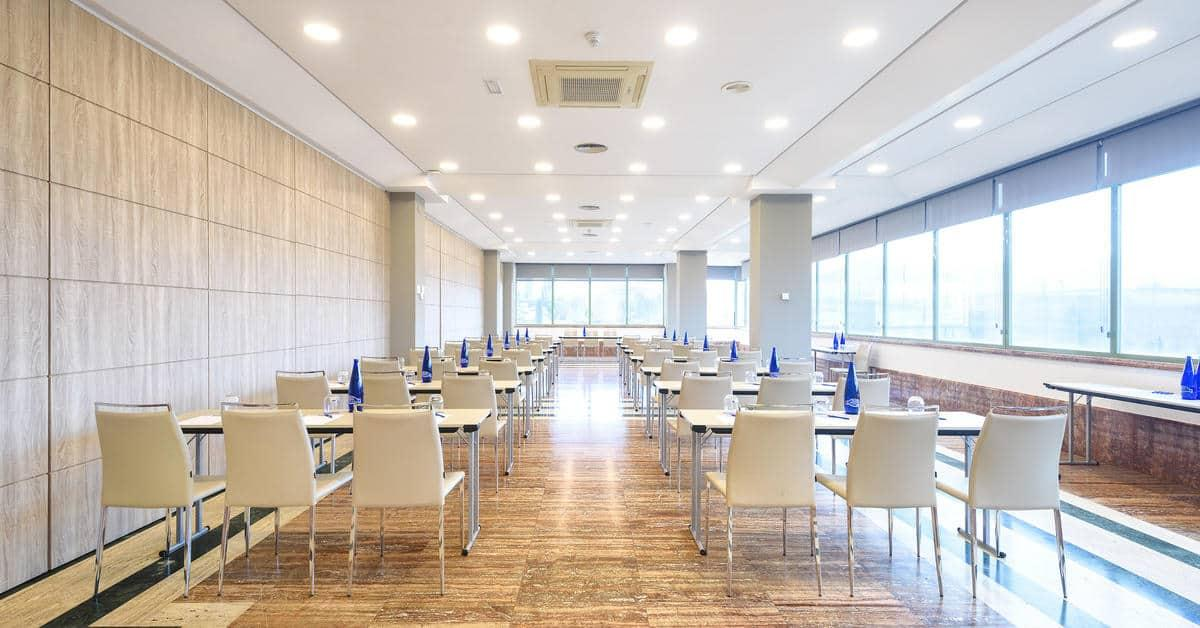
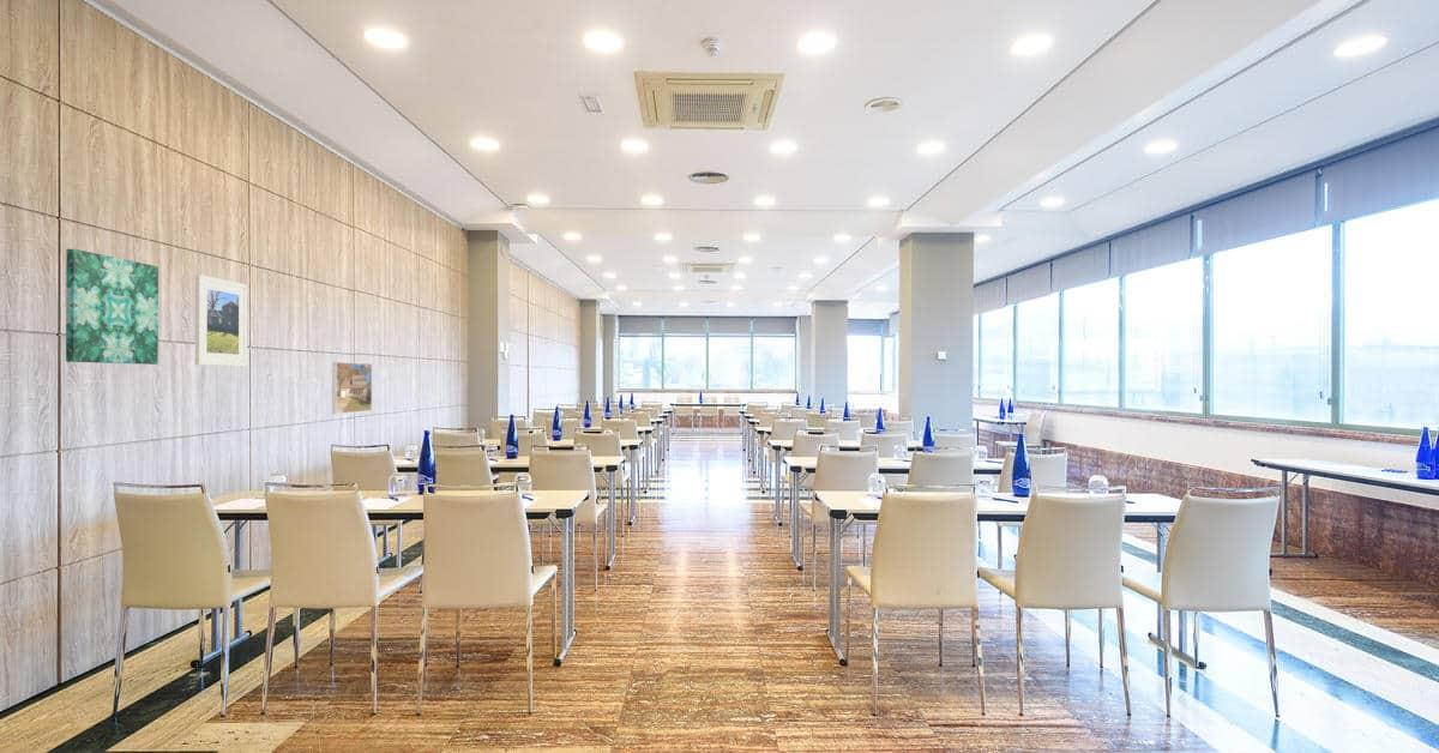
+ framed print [194,273,248,367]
+ wall art [65,248,159,366]
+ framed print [331,361,373,415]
